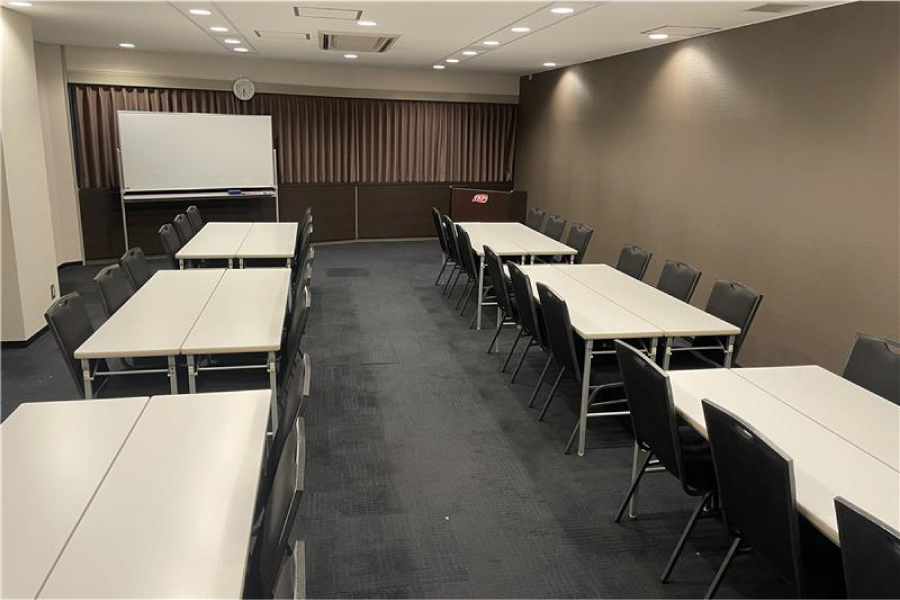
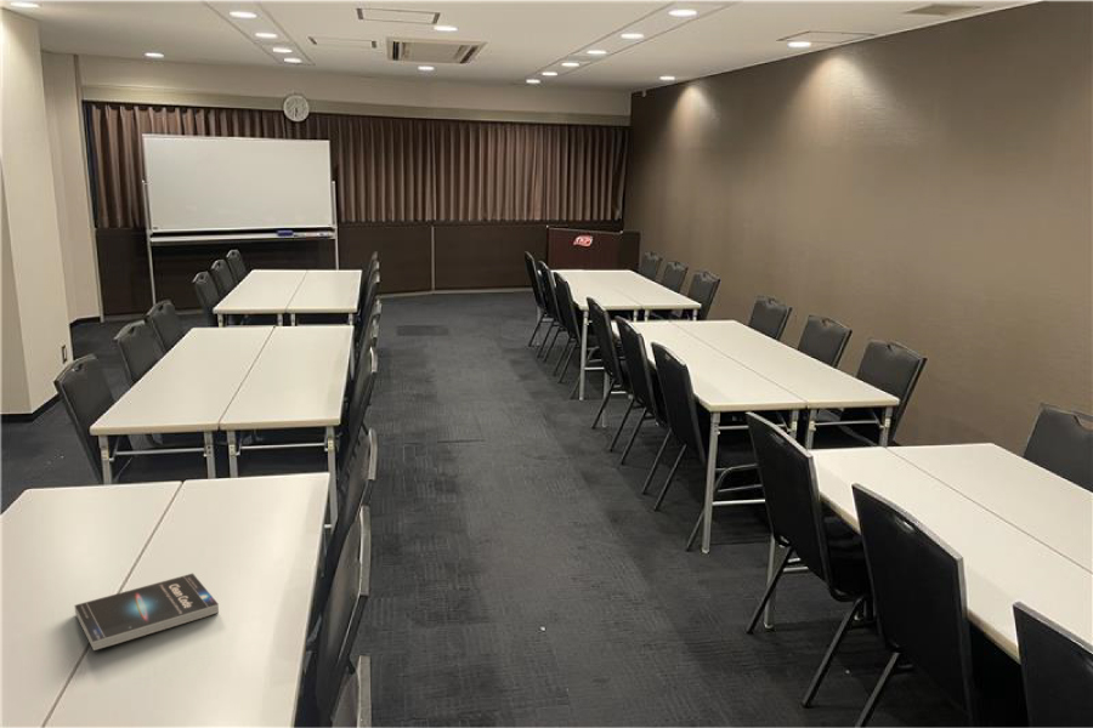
+ book [74,573,220,652]
